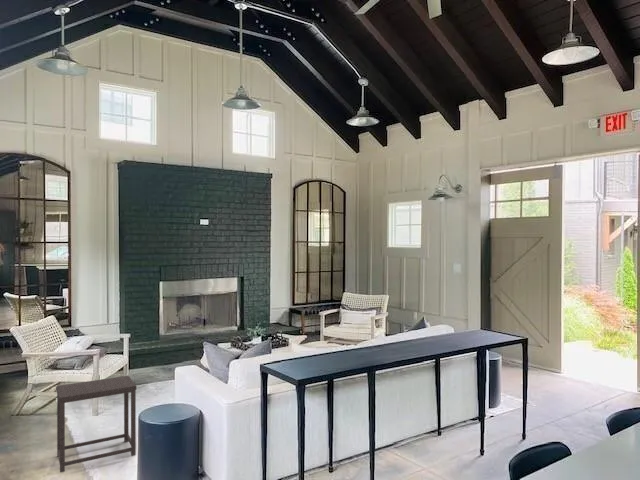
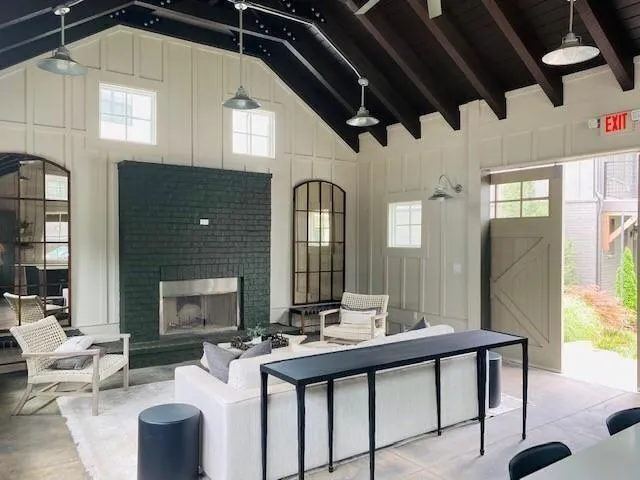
- side table [55,375,138,473]
